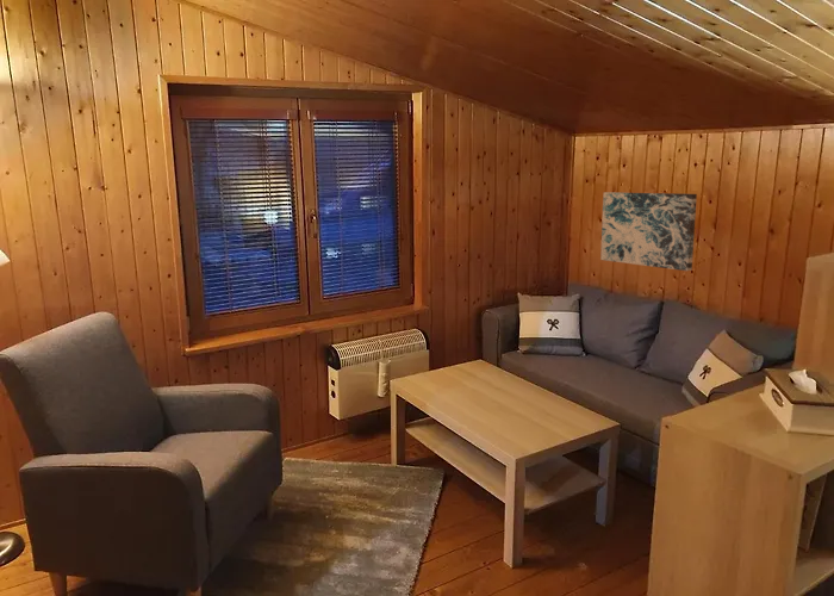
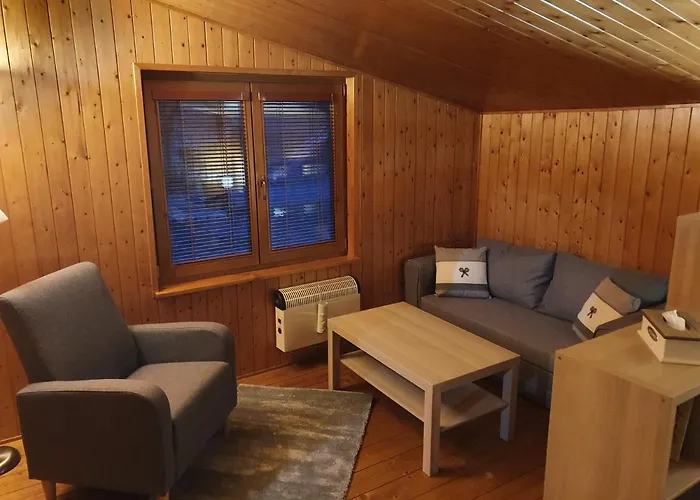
- wall art [599,191,698,272]
